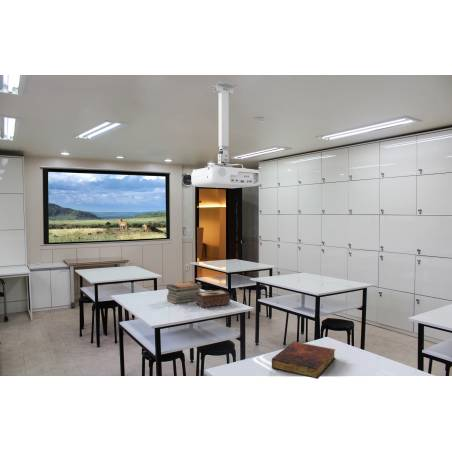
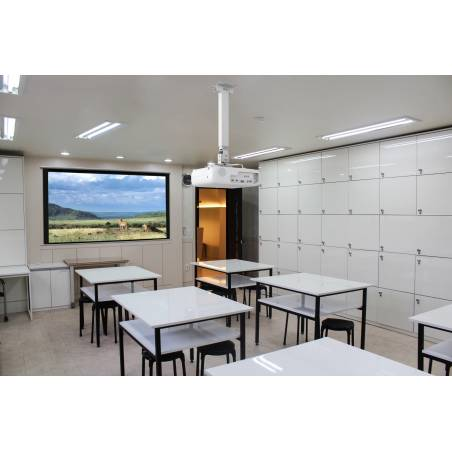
- tissue box [195,289,231,309]
- book stack [166,281,203,305]
- book [271,341,337,380]
